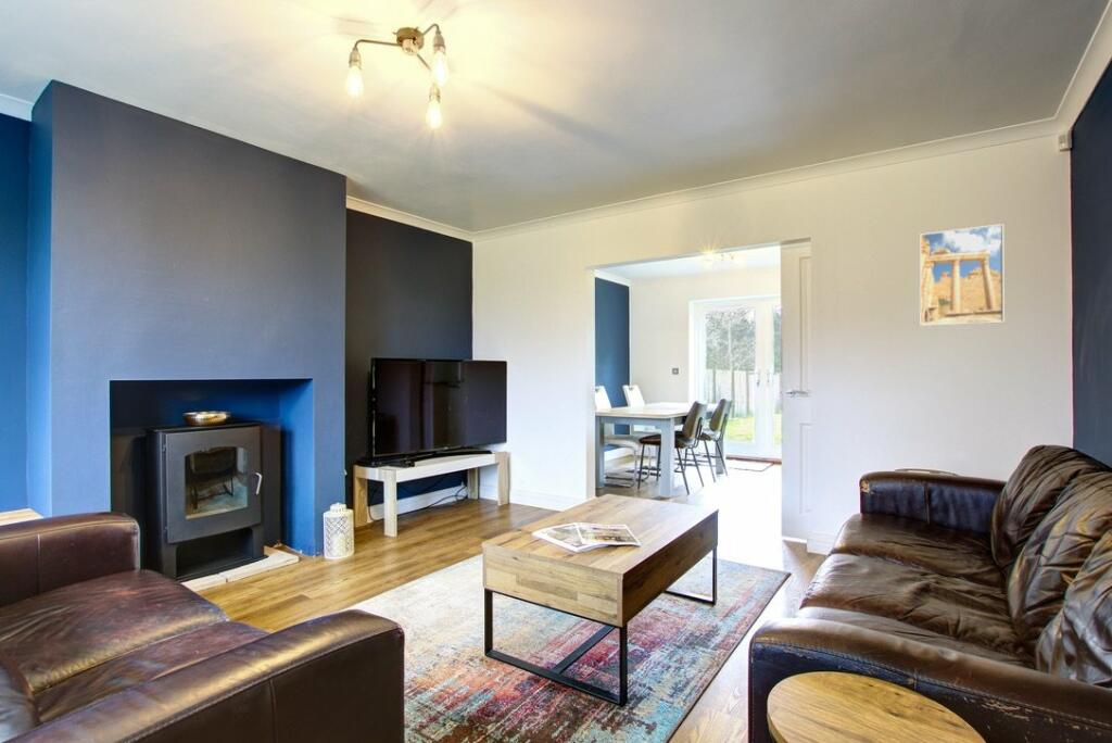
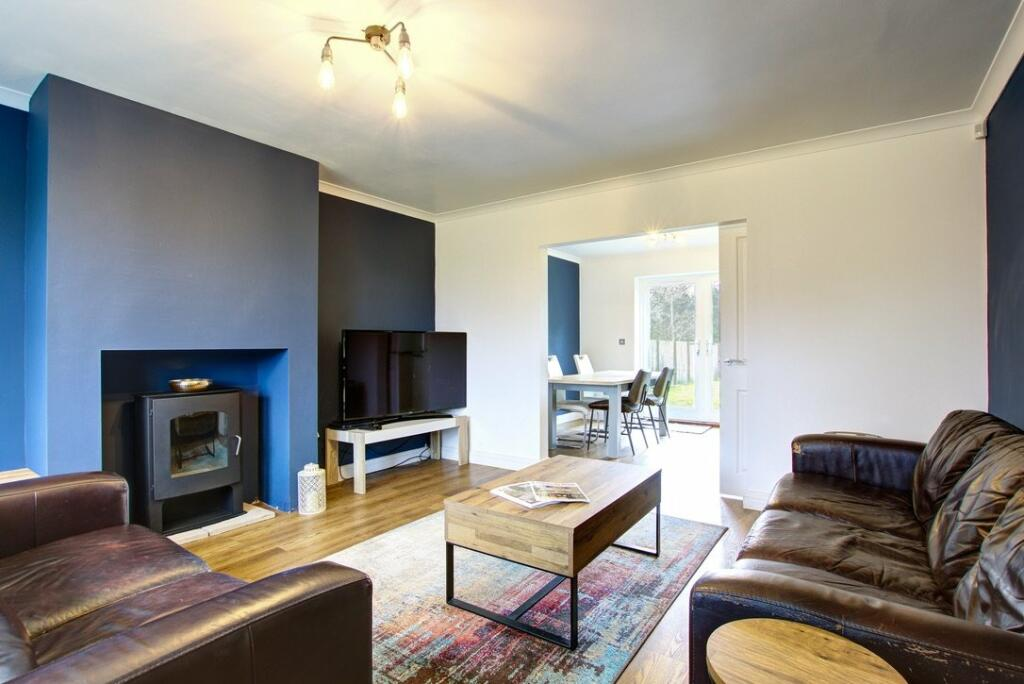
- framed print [919,223,1006,327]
